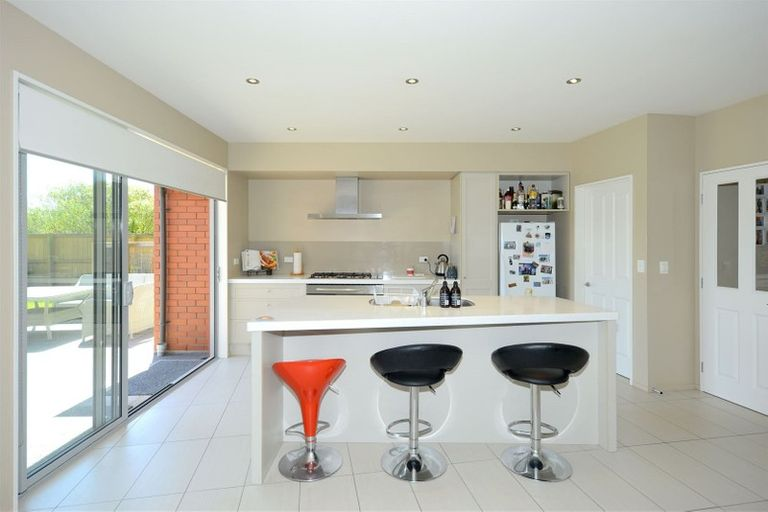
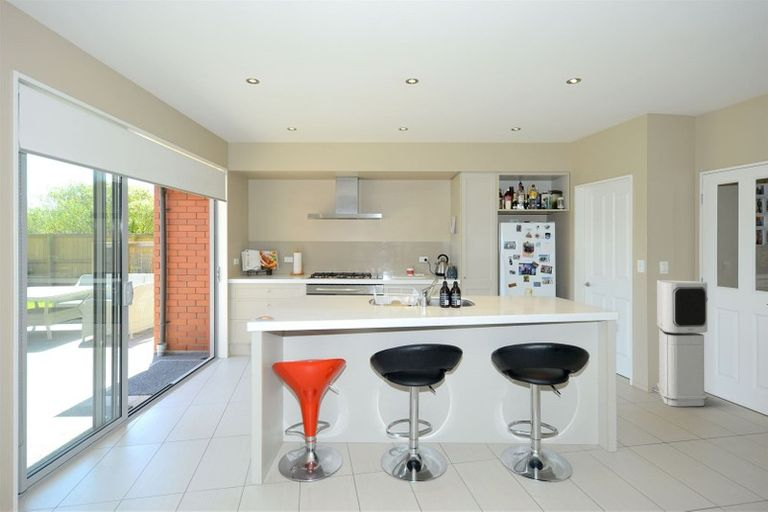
+ air purifier [656,279,709,408]
